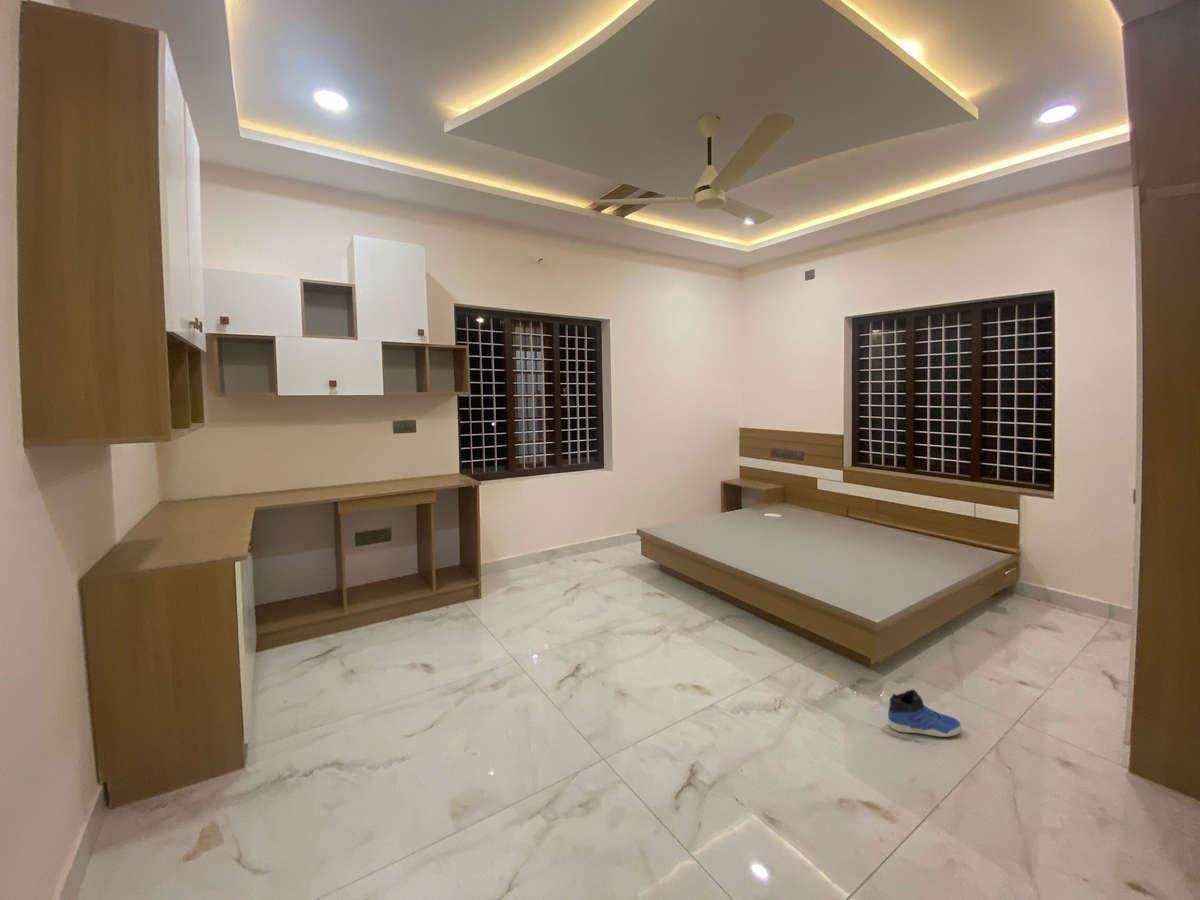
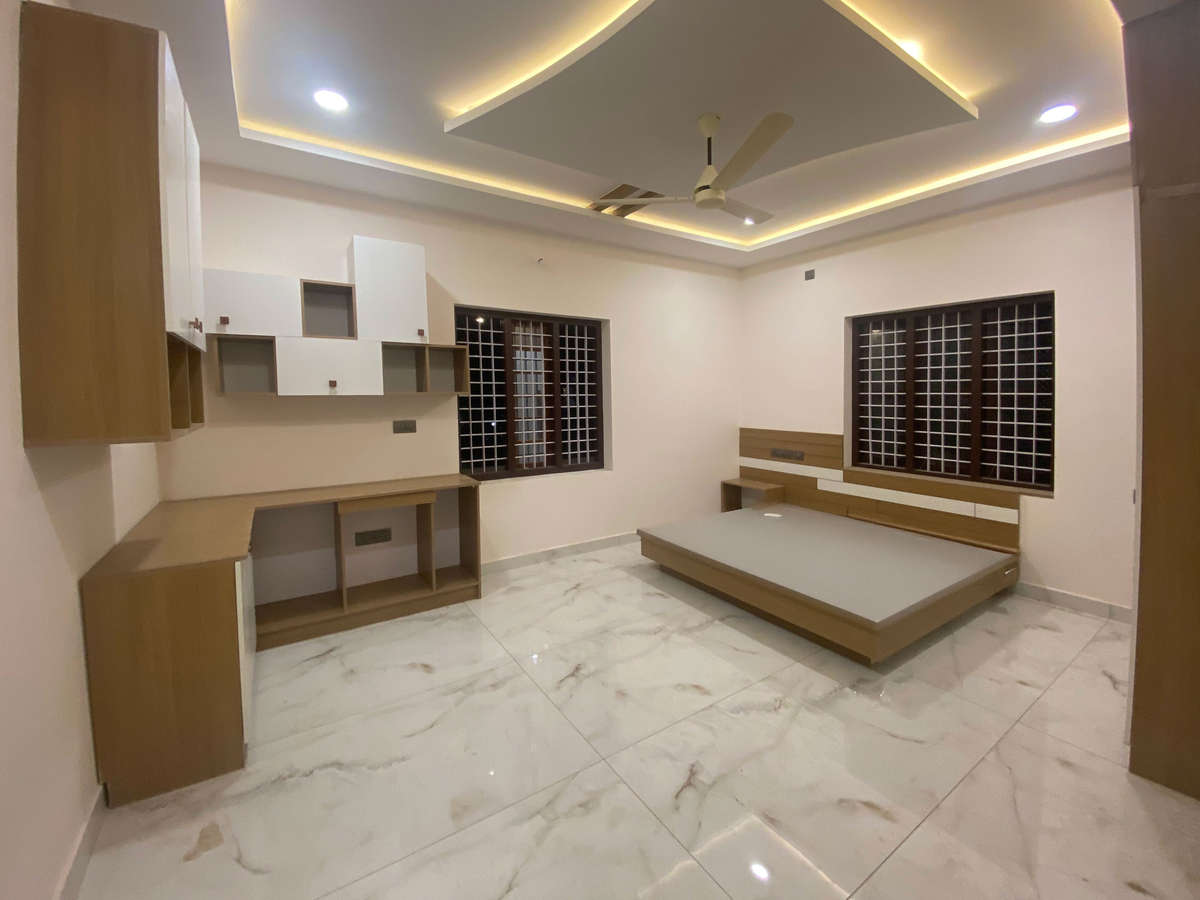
- sneaker [887,688,963,738]
